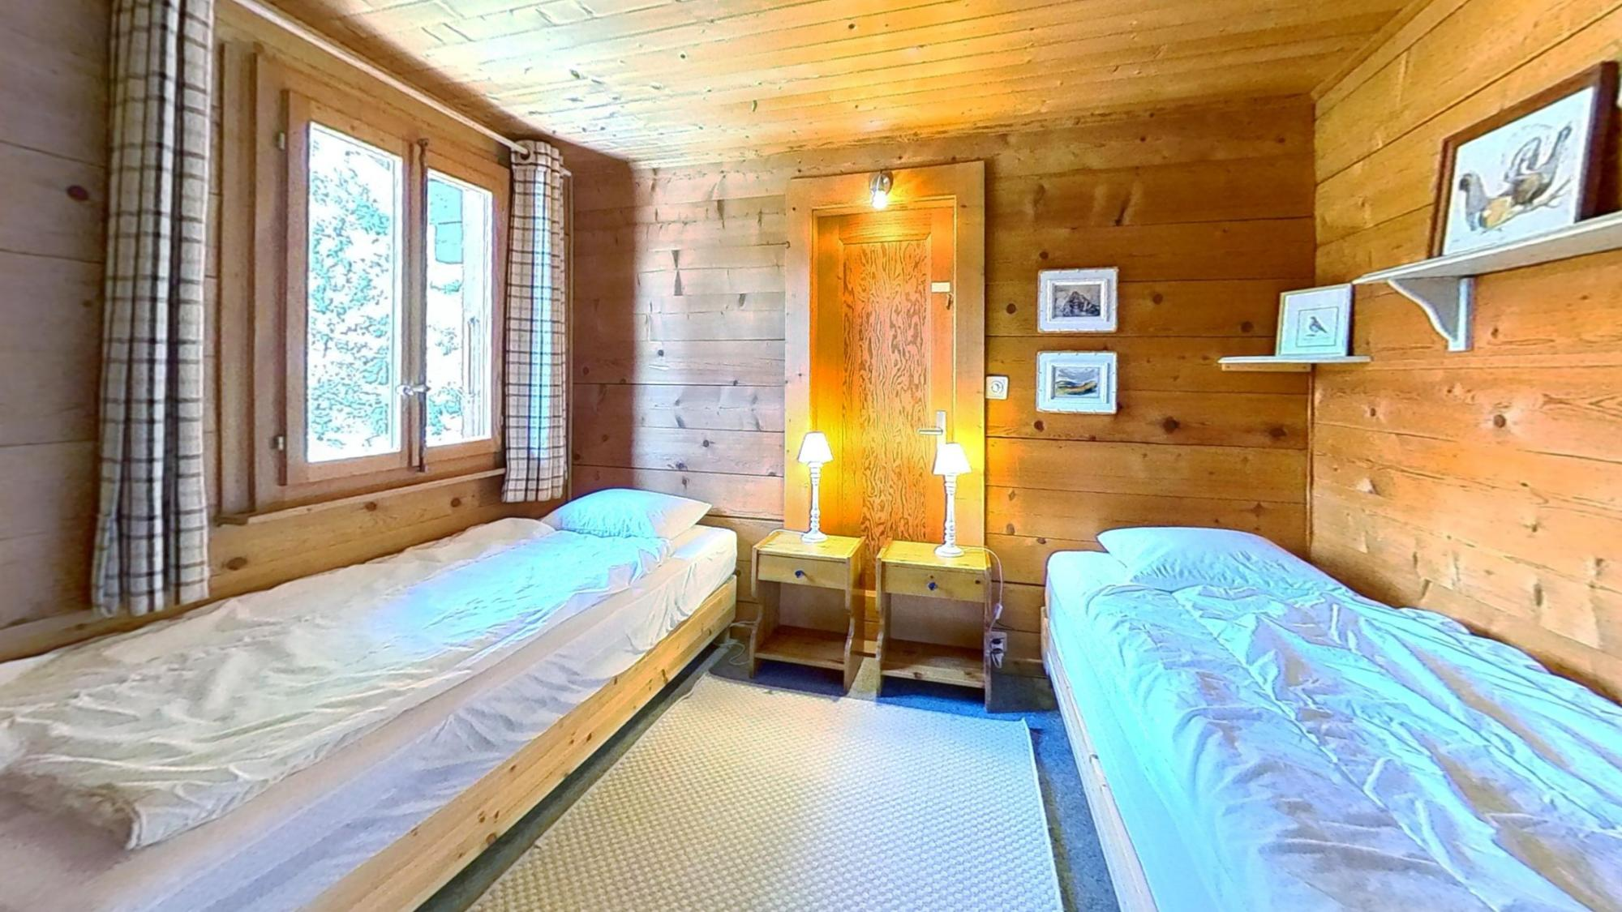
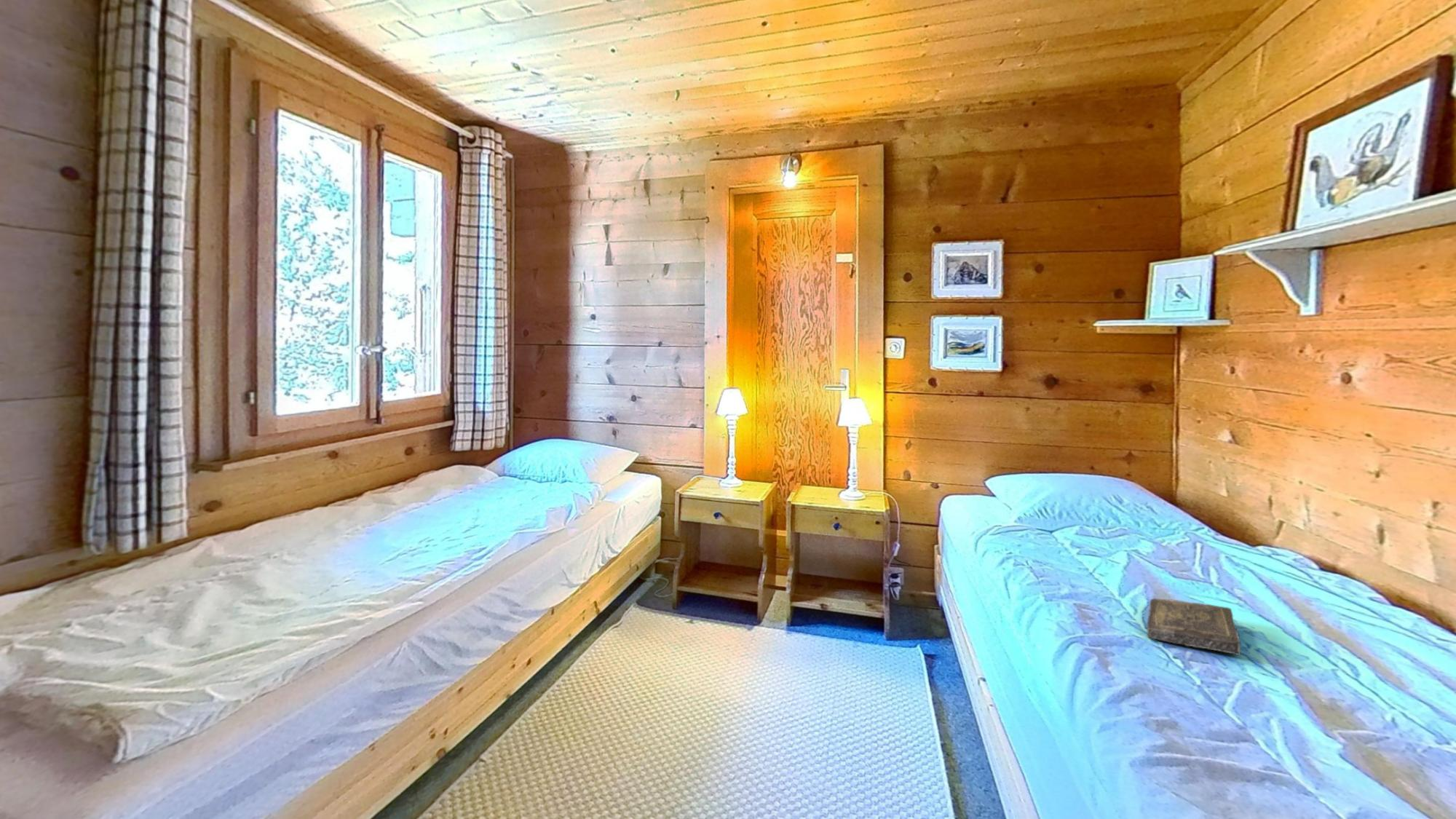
+ book [1147,598,1241,656]
